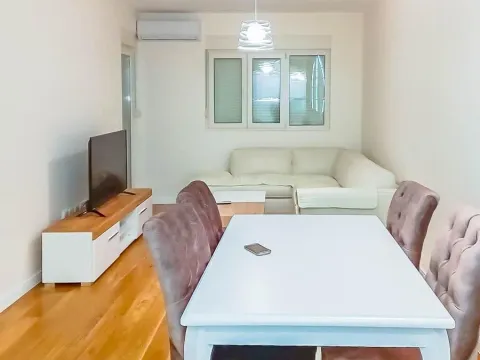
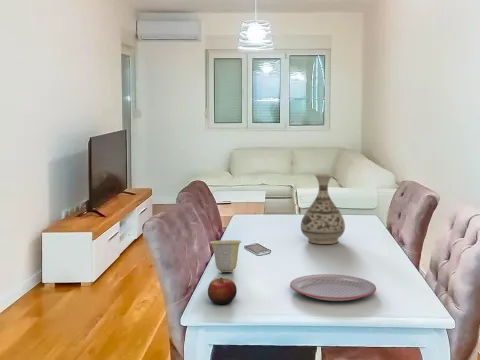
+ vase [300,173,346,245]
+ cup [209,239,242,273]
+ apple [207,277,238,305]
+ plate [289,273,377,302]
